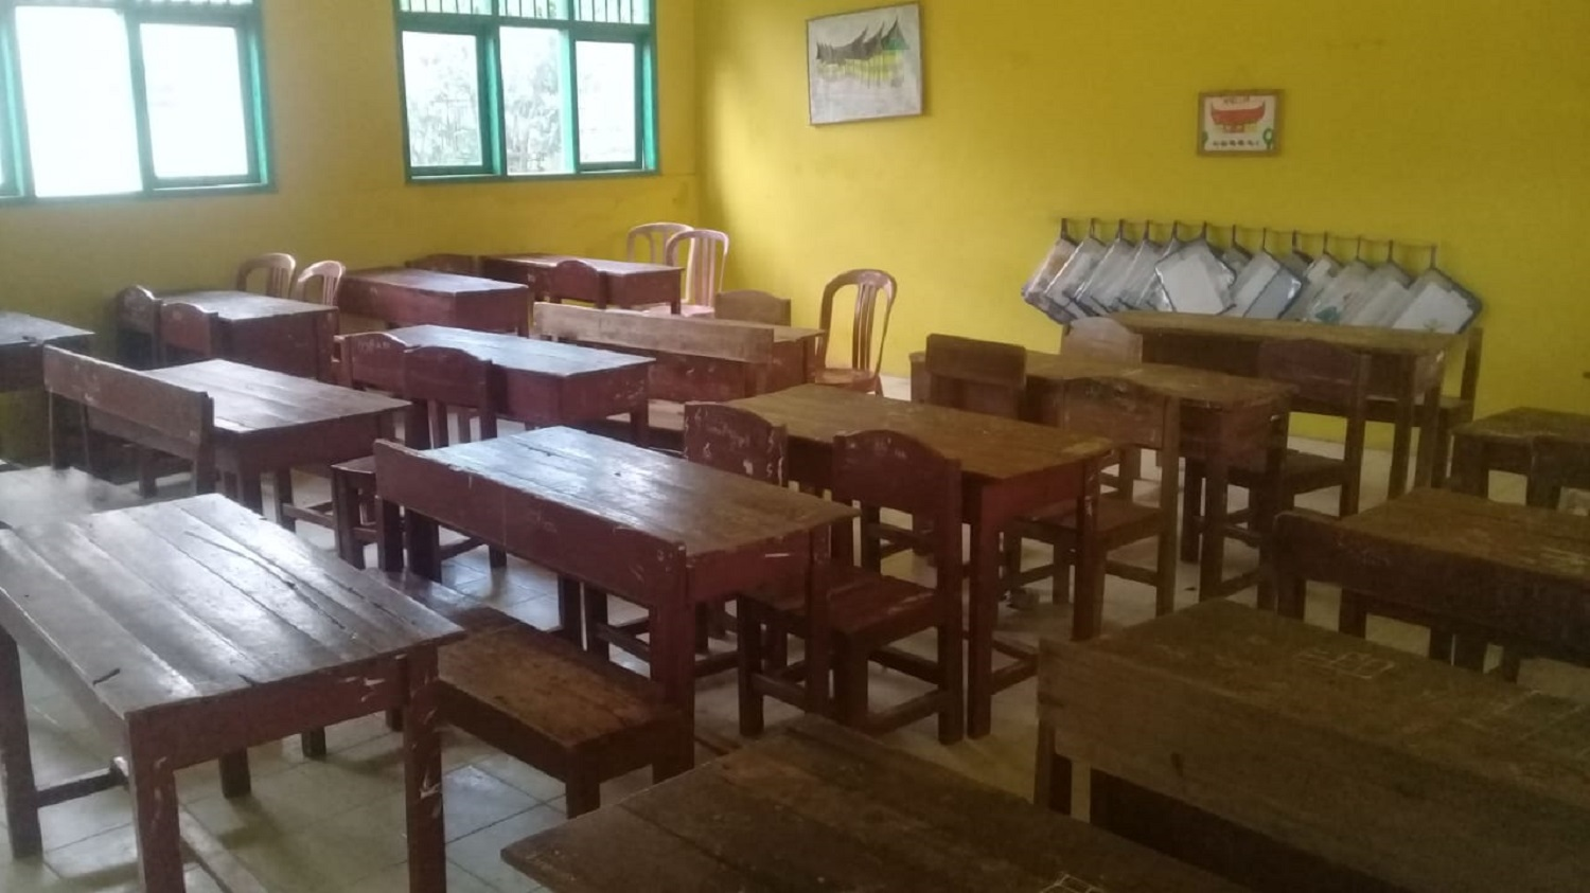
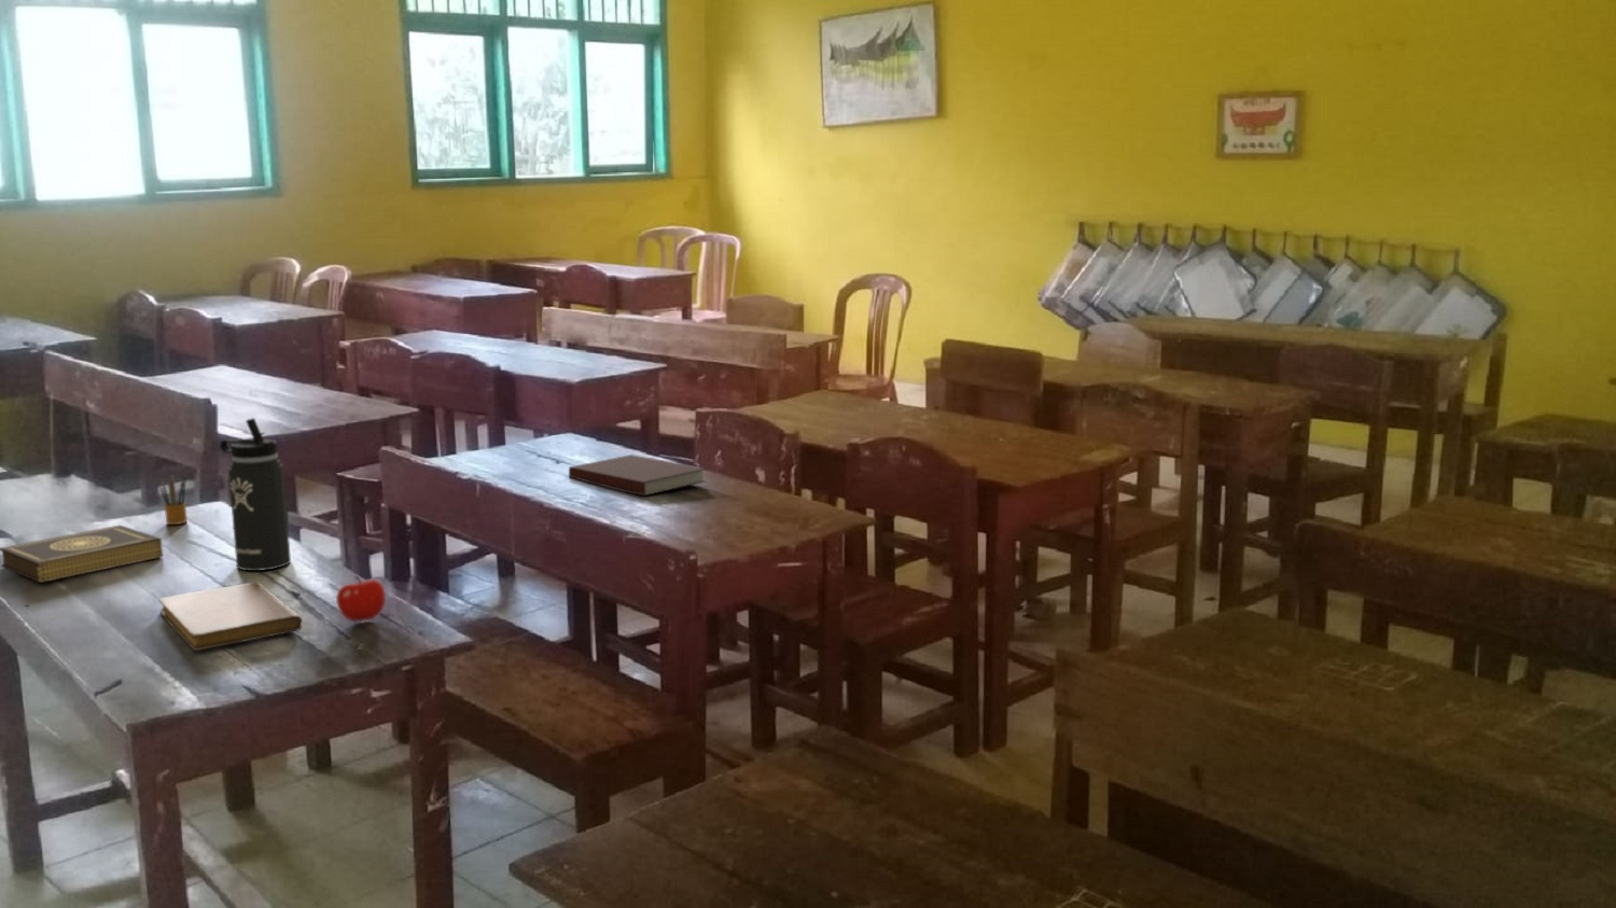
+ pencil box [160,473,189,526]
+ thermos bottle [219,417,292,572]
+ apple [335,575,386,623]
+ notebook [158,582,303,652]
+ book [0,524,164,584]
+ notebook [568,454,707,497]
